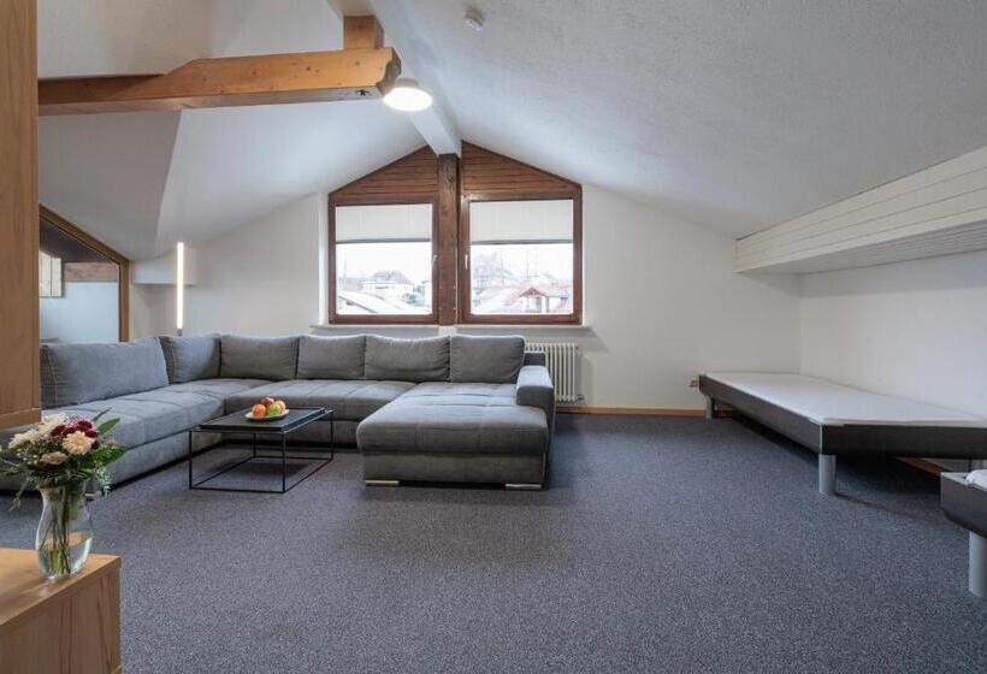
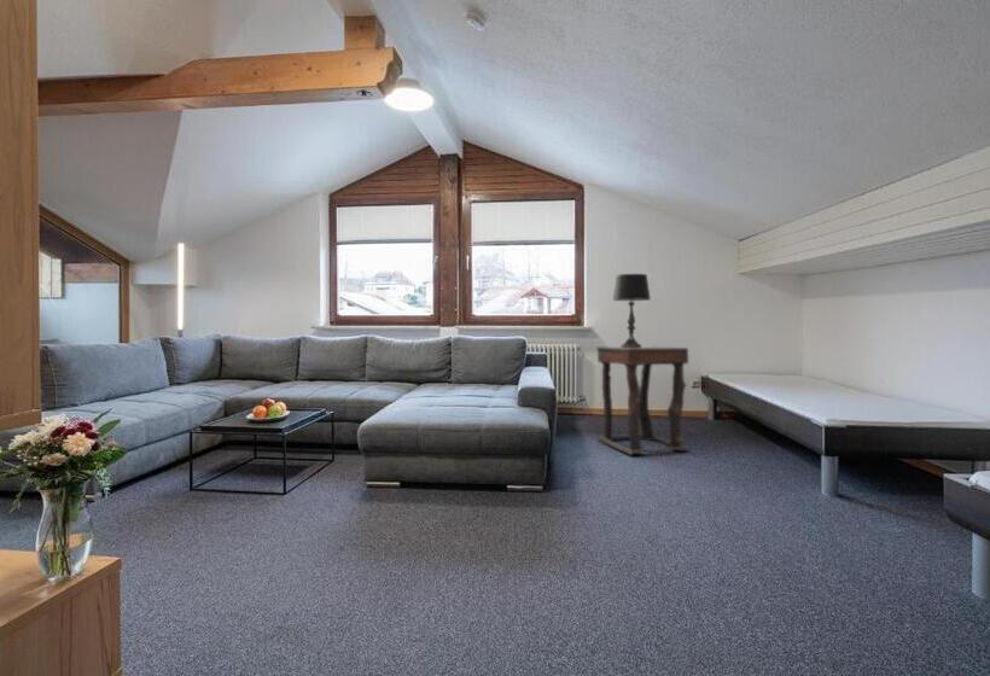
+ table lamp [612,273,652,348]
+ side table [595,345,691,456]
